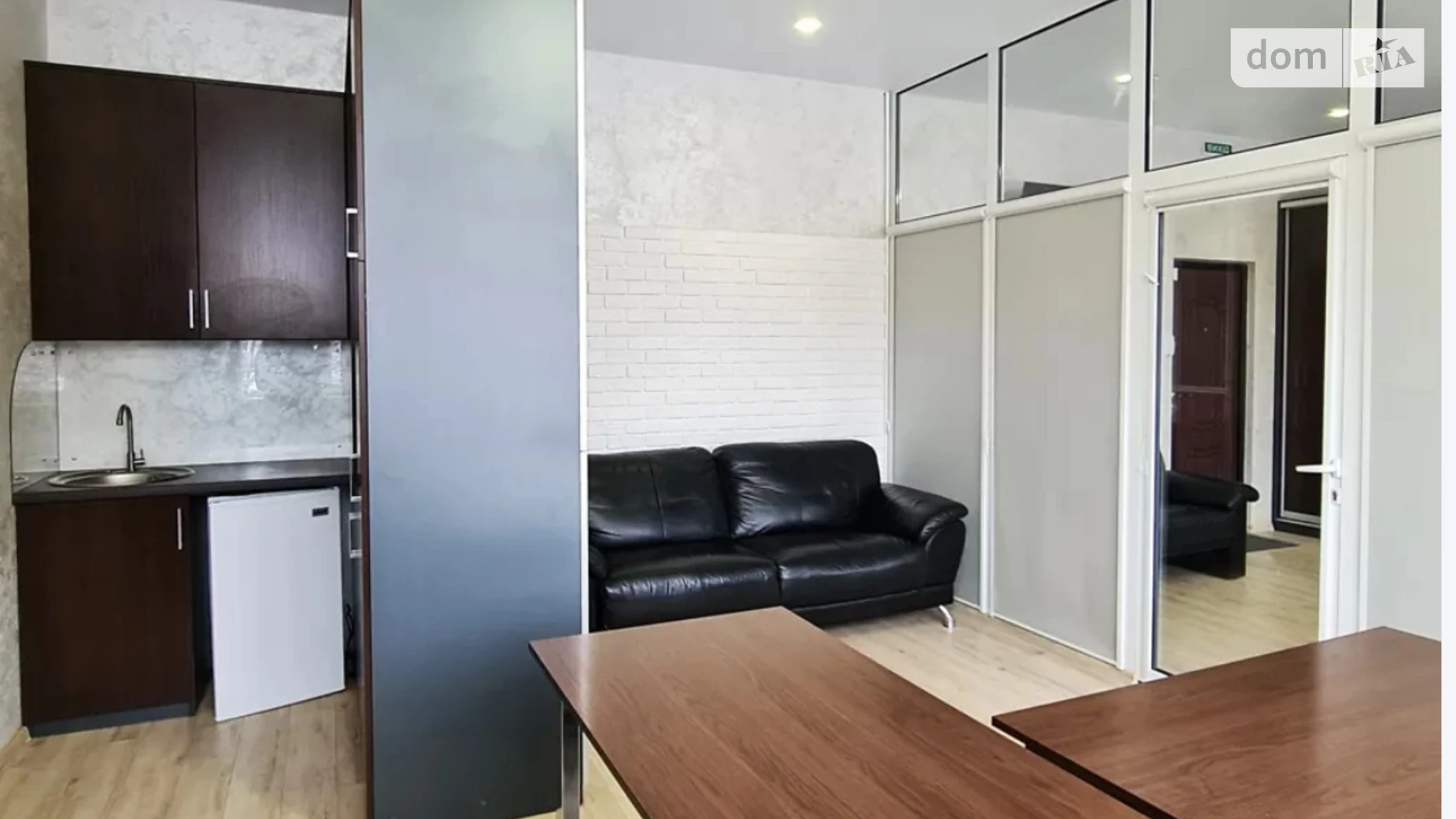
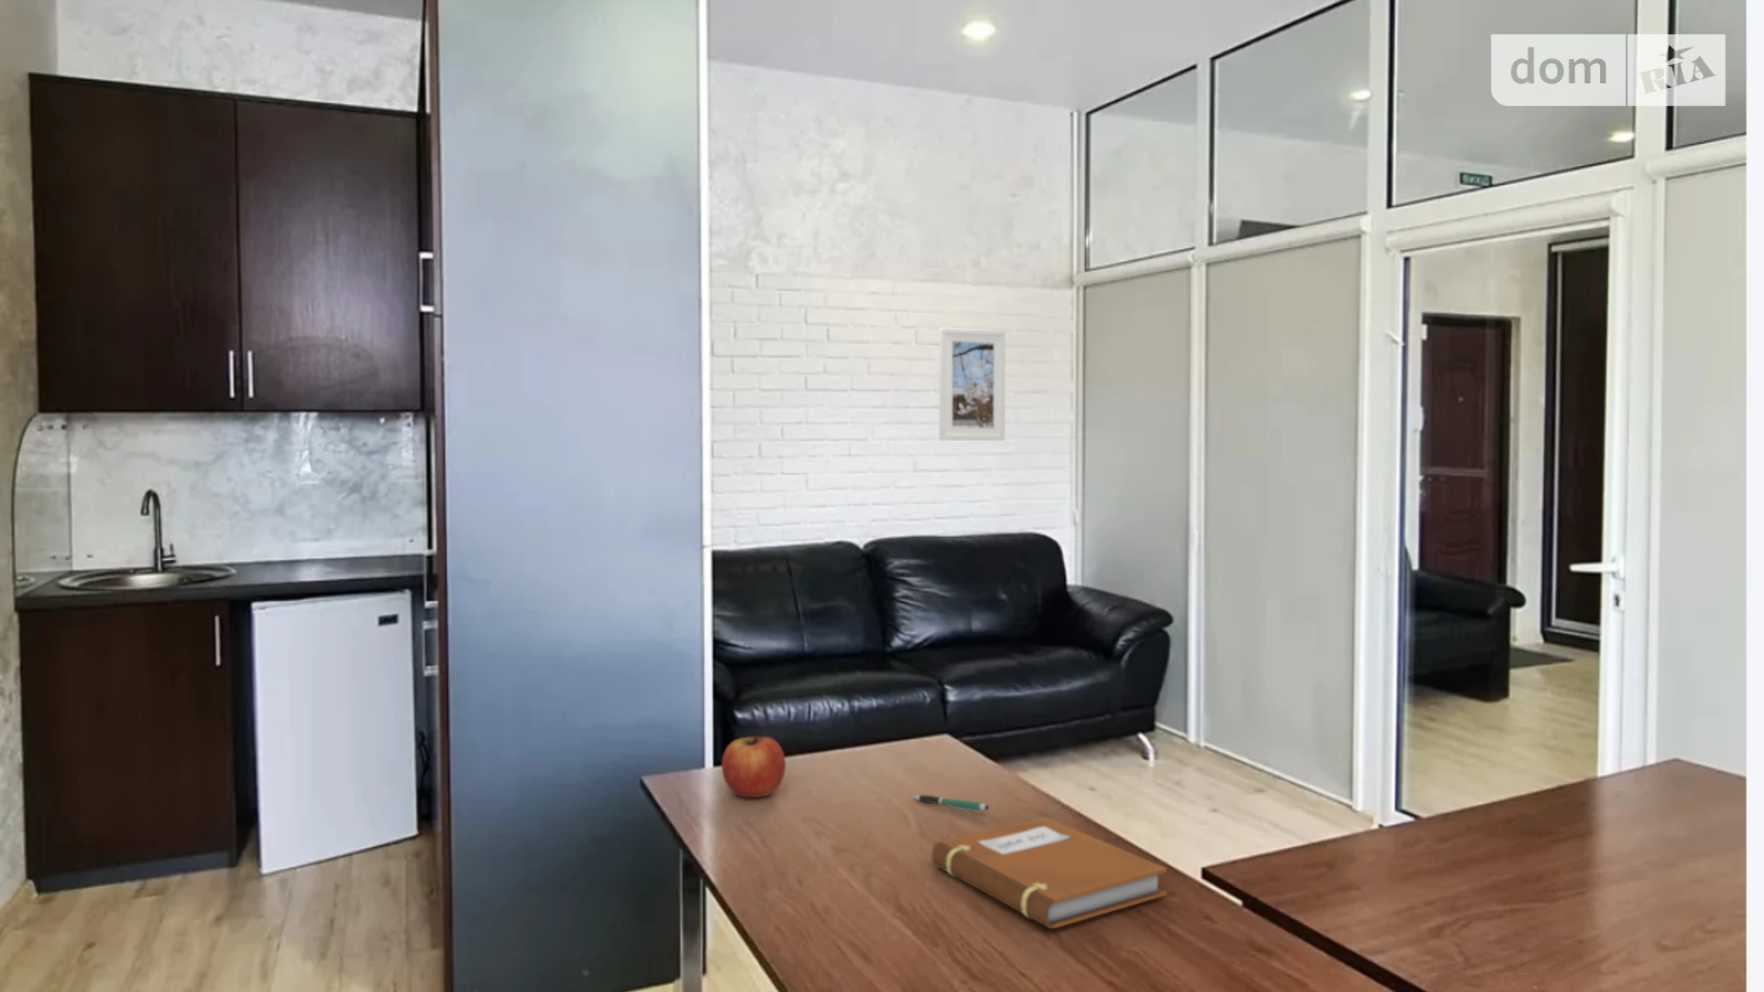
+ apple [721,729,786,798]
+ pen [912,793,990,813]
+ notebook [930,815,1168,929]
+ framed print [938,327,1006,442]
